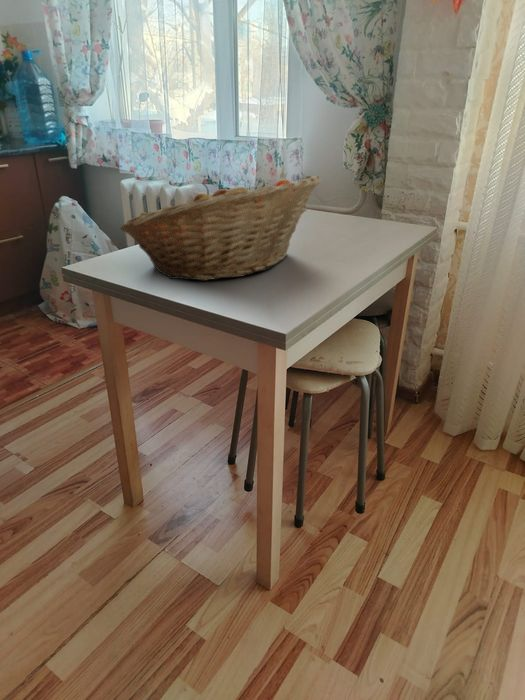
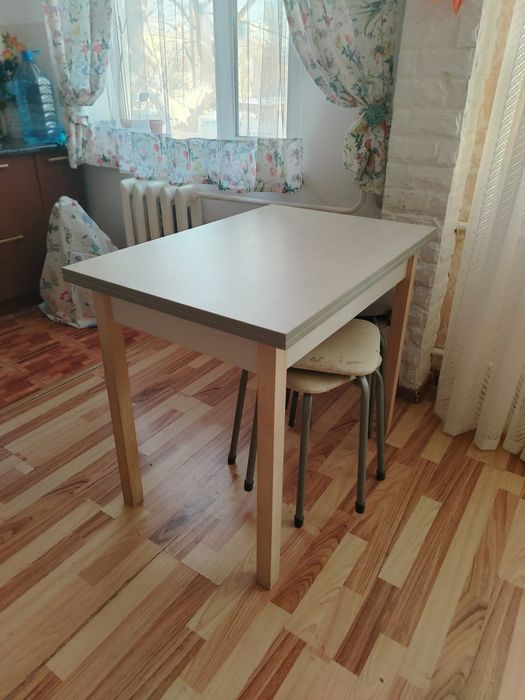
- fruit basket [119,174,322,281]
